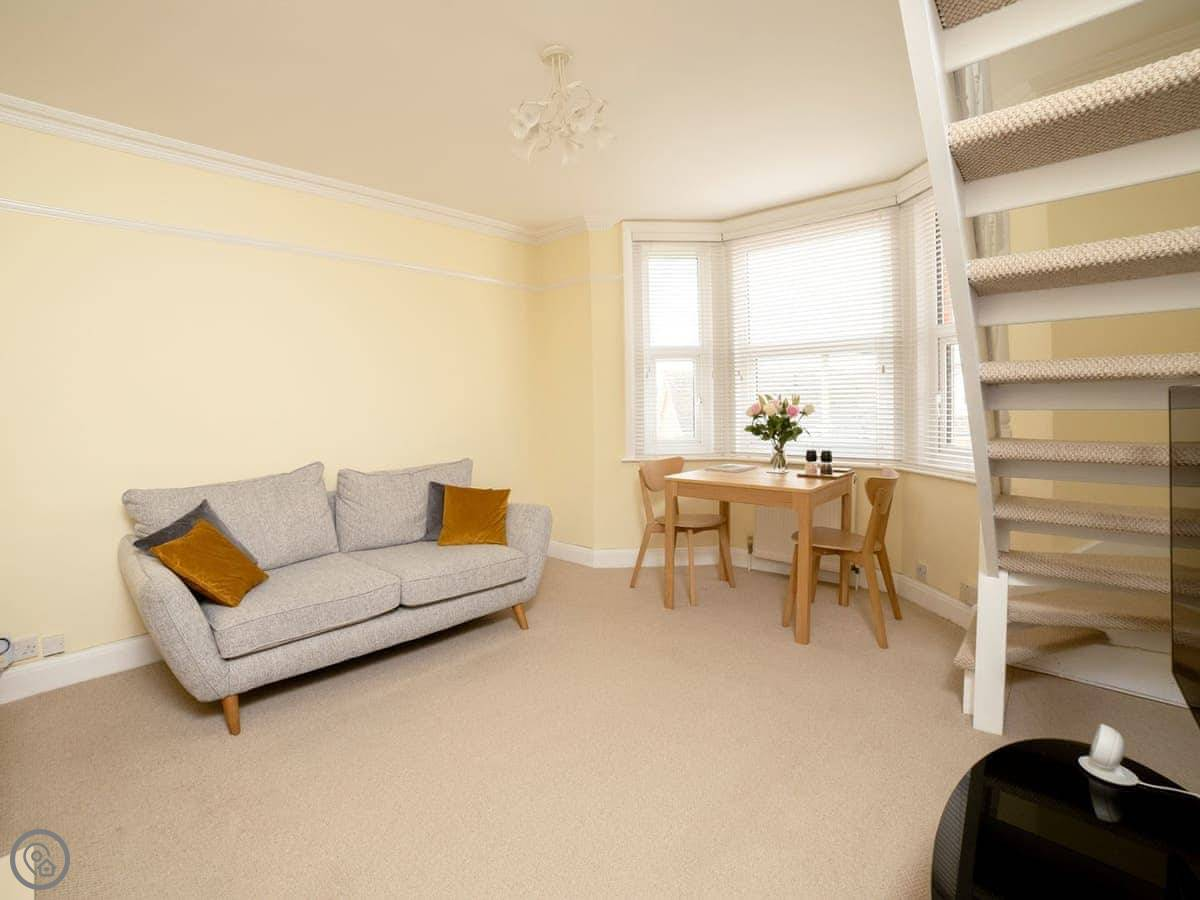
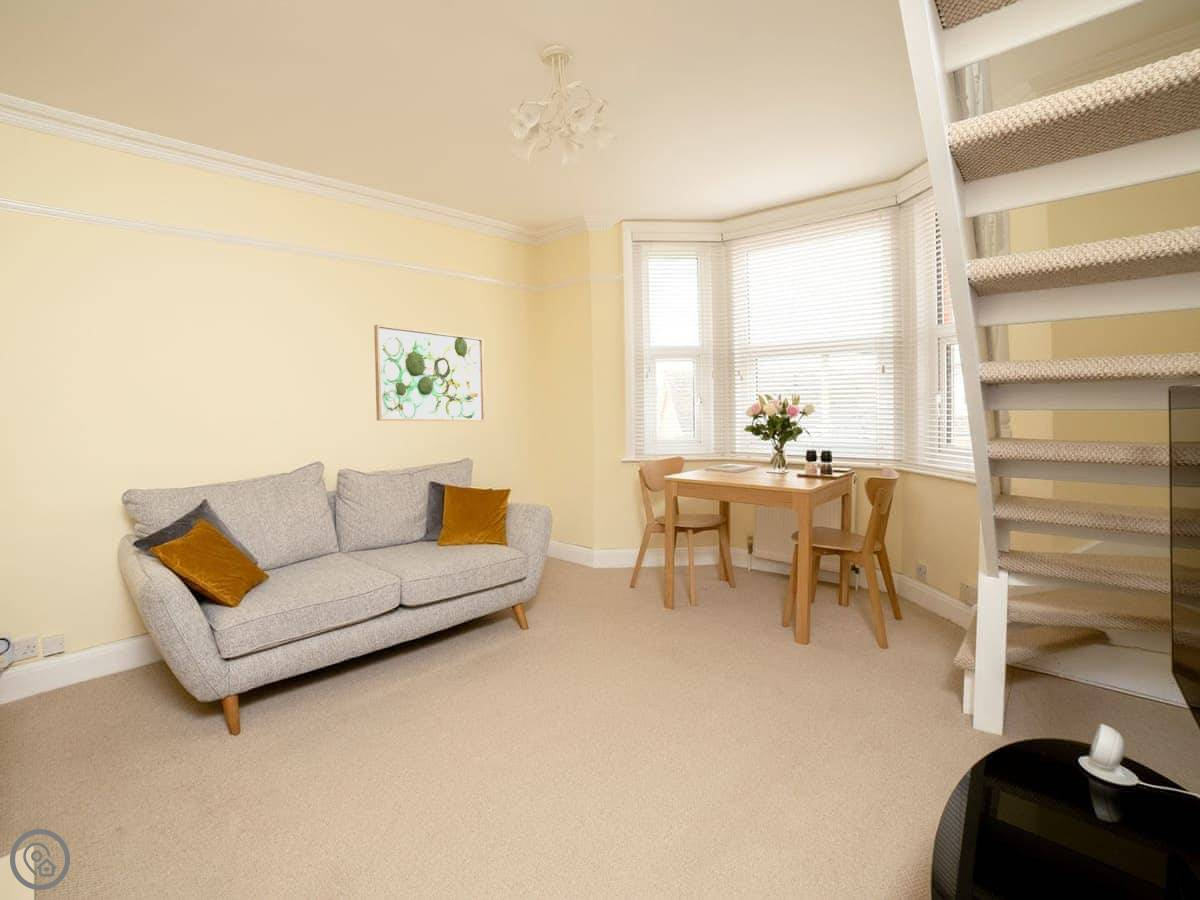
+ wall art [373,324,486,422]
